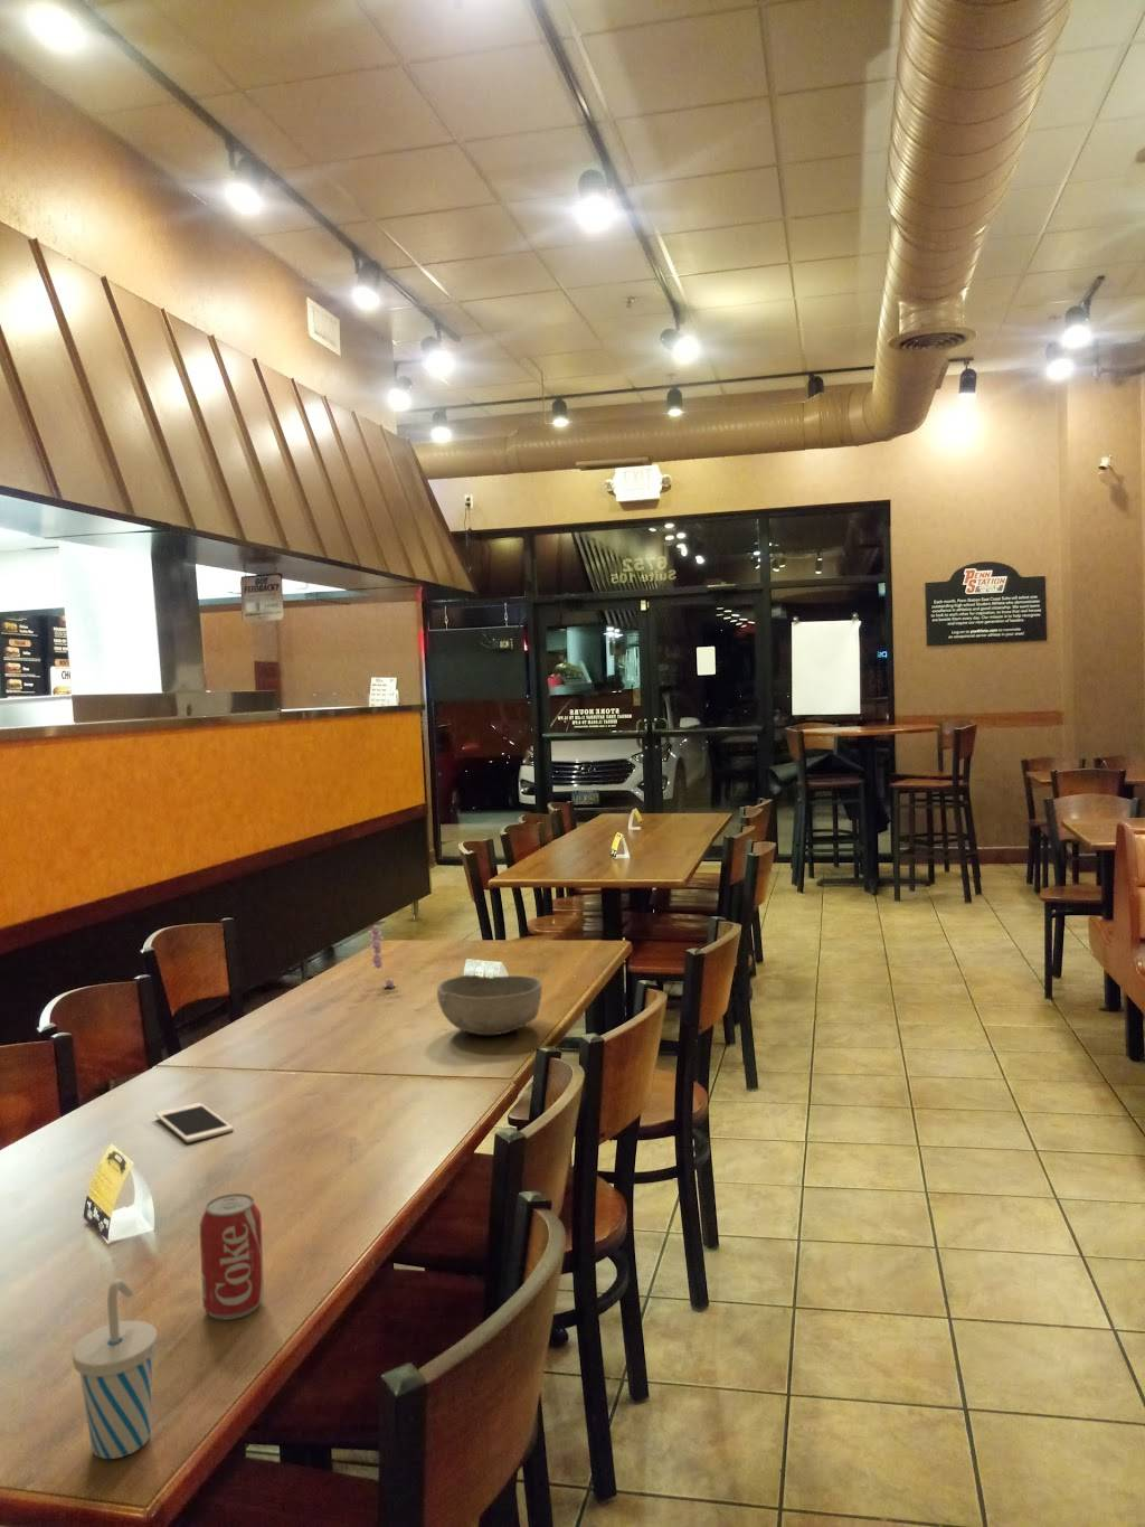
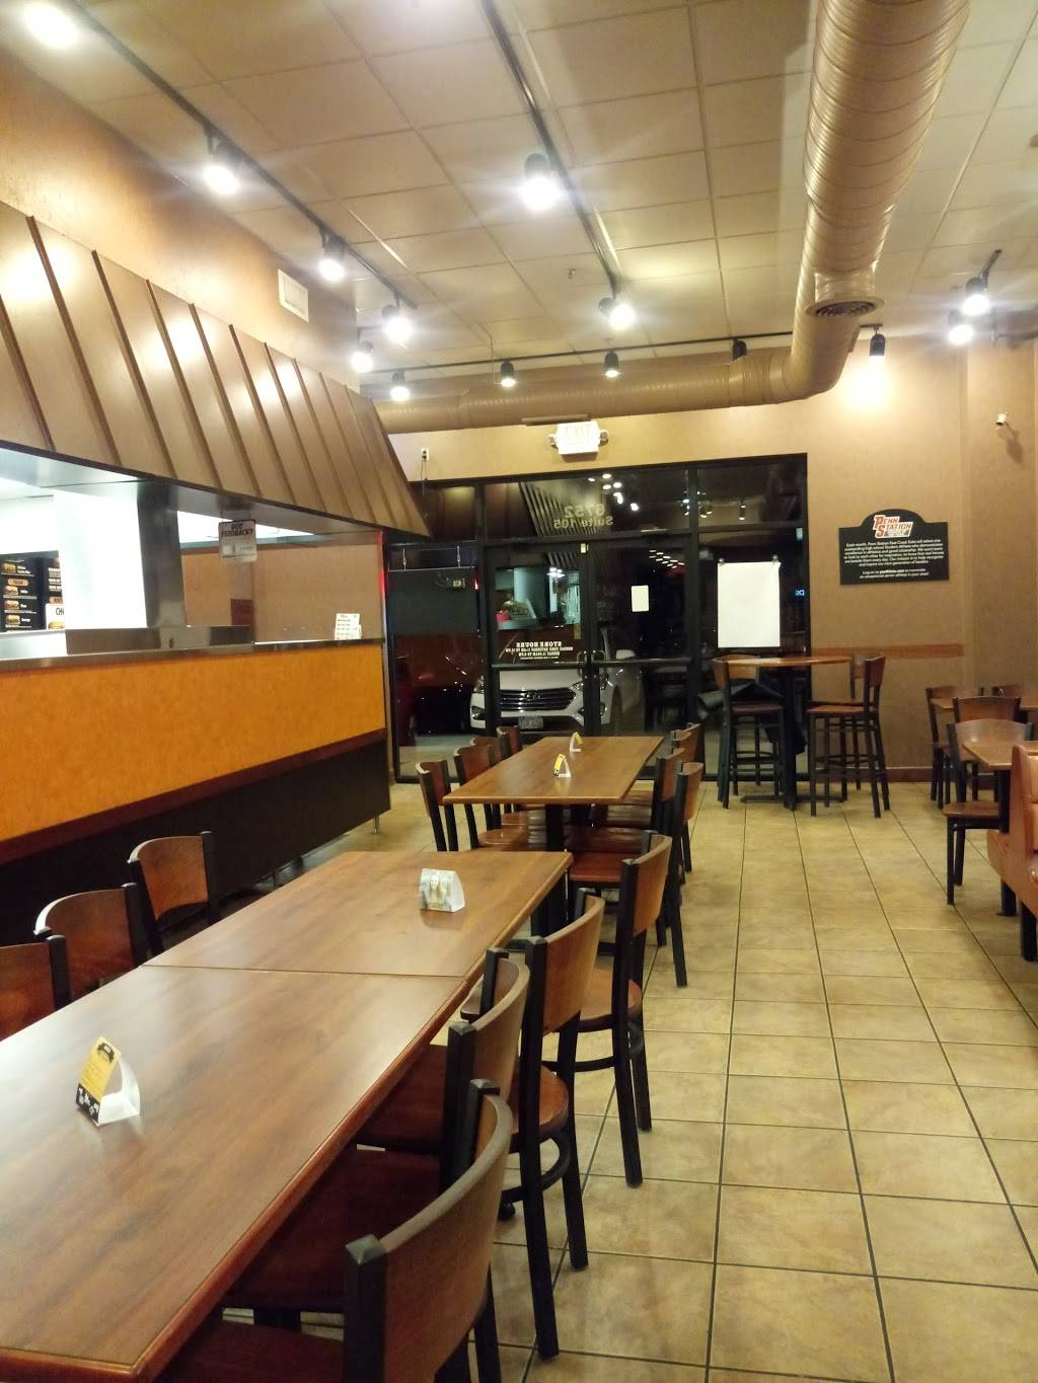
- flower [368,924,397,989]
- bowl [437,975,544,1036]
- beverage can [198,1192,265,1321]
- cup [71,1278,159,1460]
- cell phone [154,1102,235,1143]
